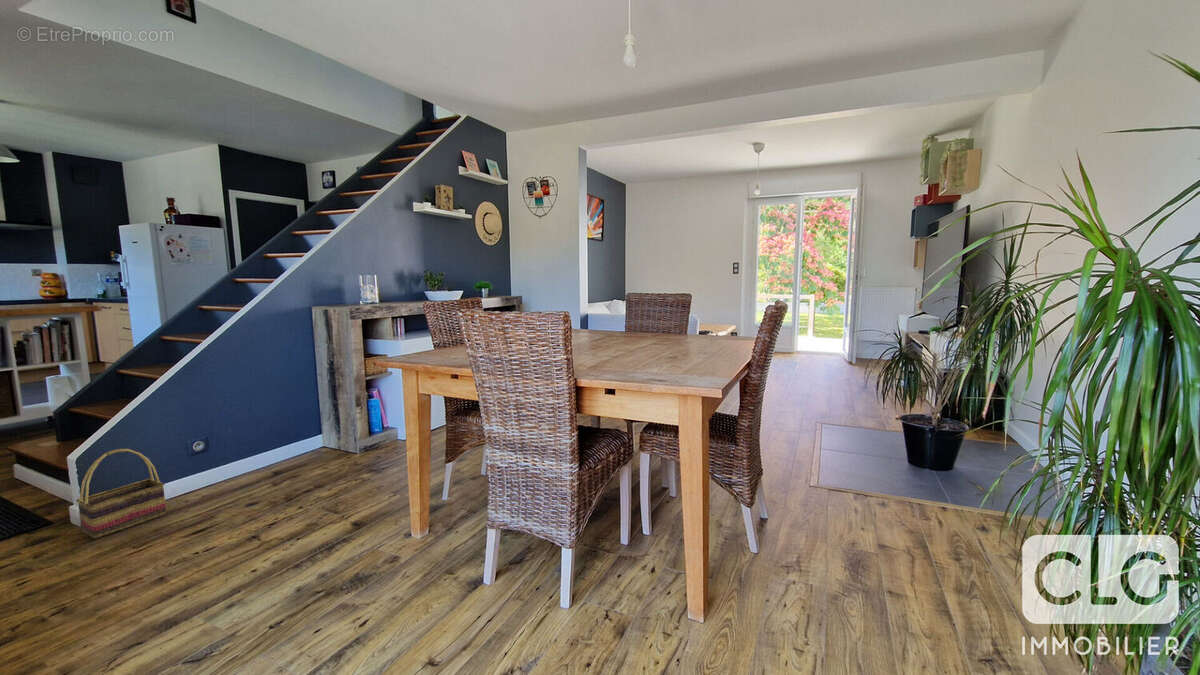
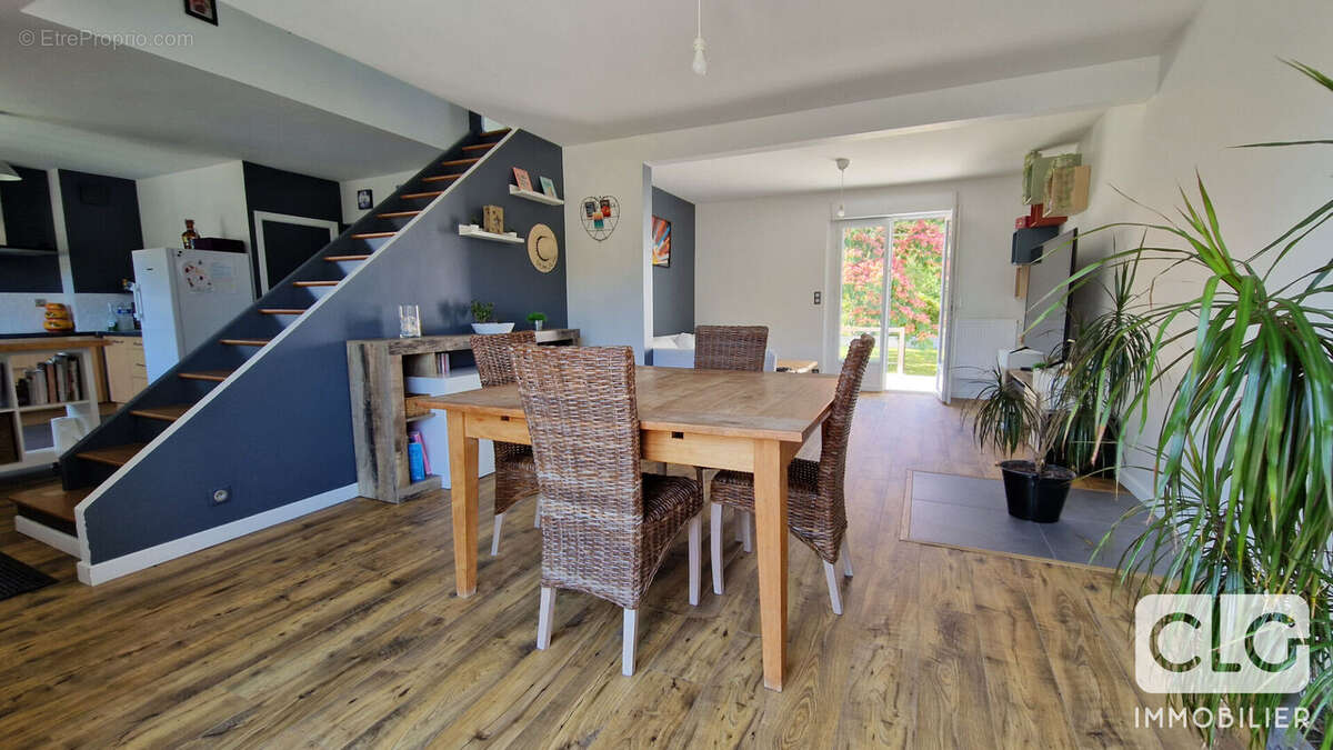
- basket [75,448,167,539]
